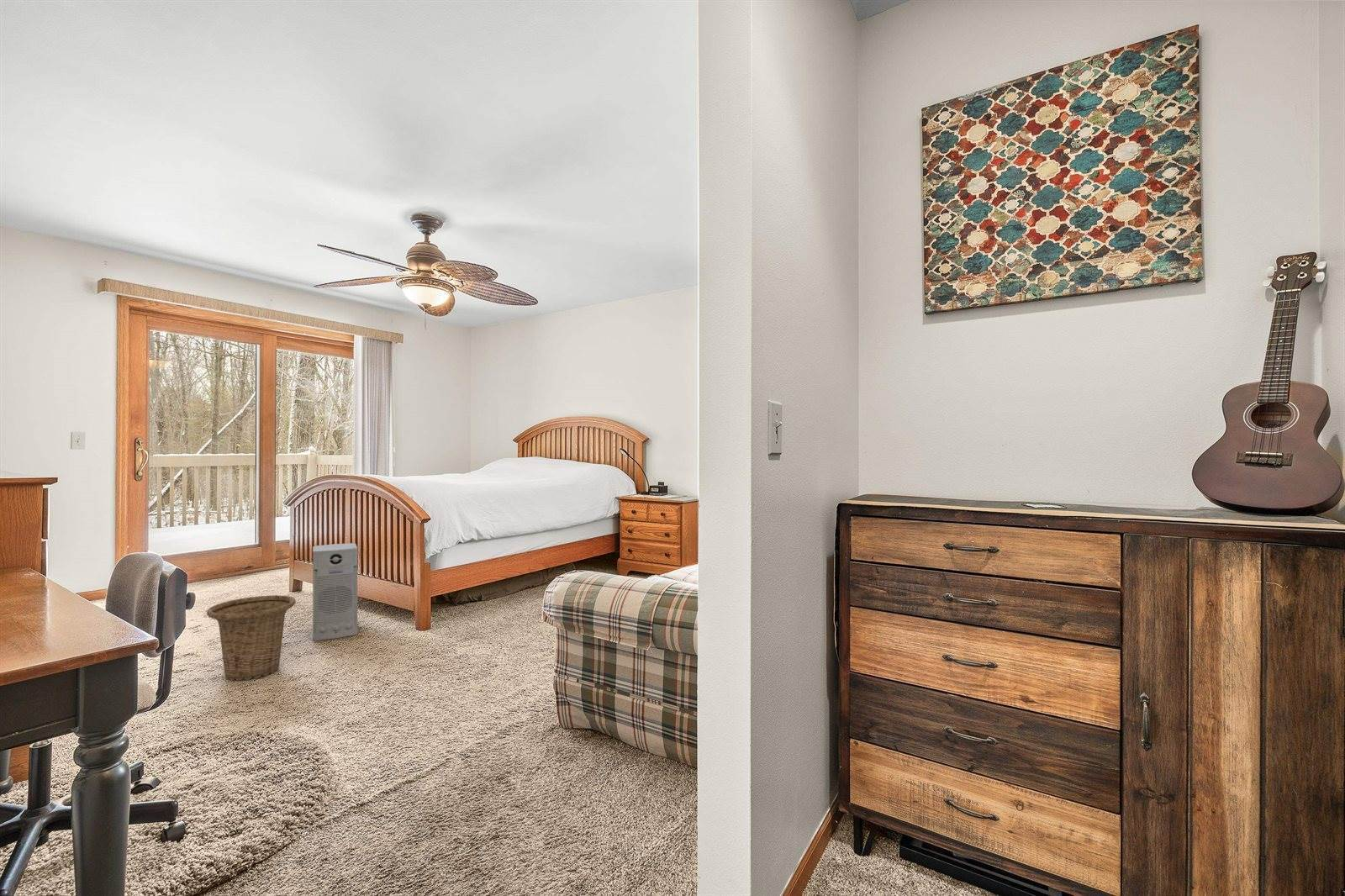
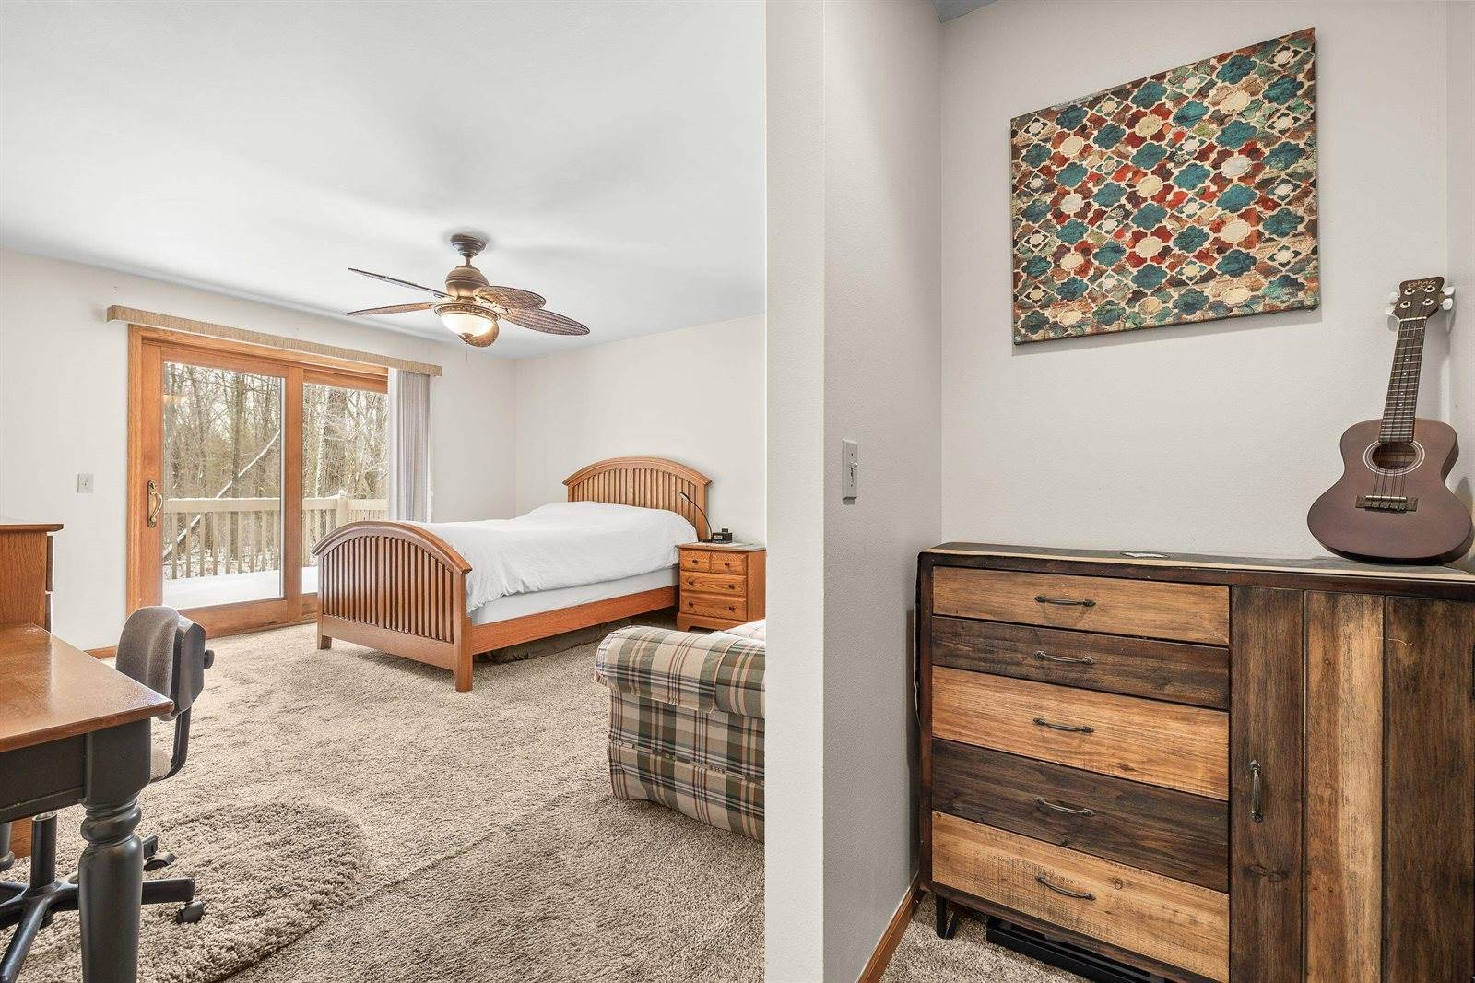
- basket [206,594,296,682]
- air purifier [312,542,358,641]
